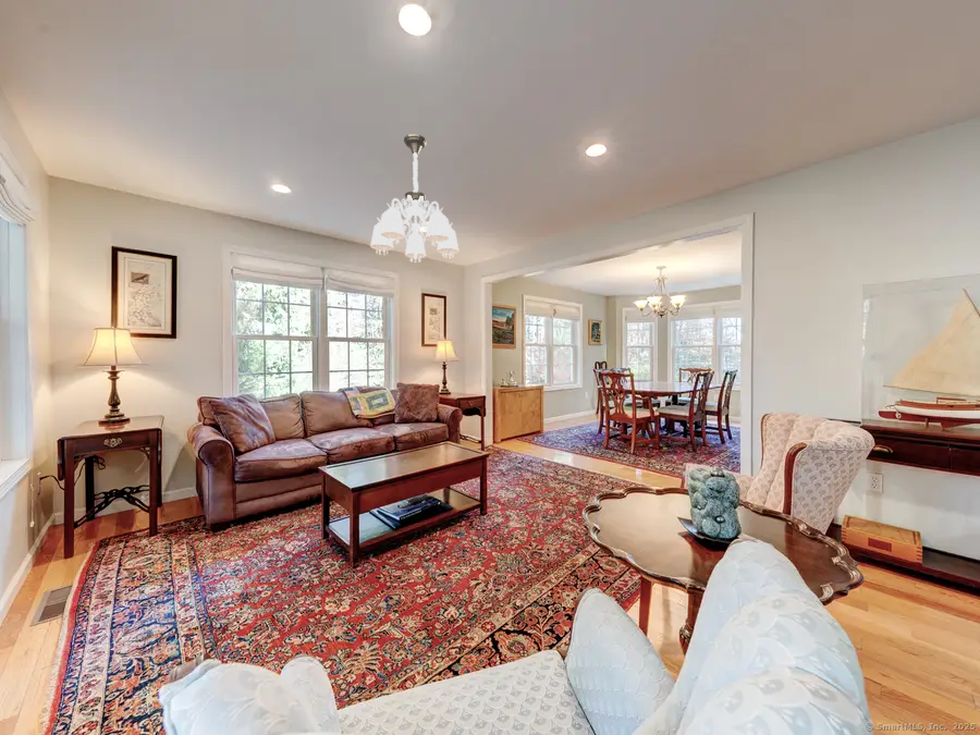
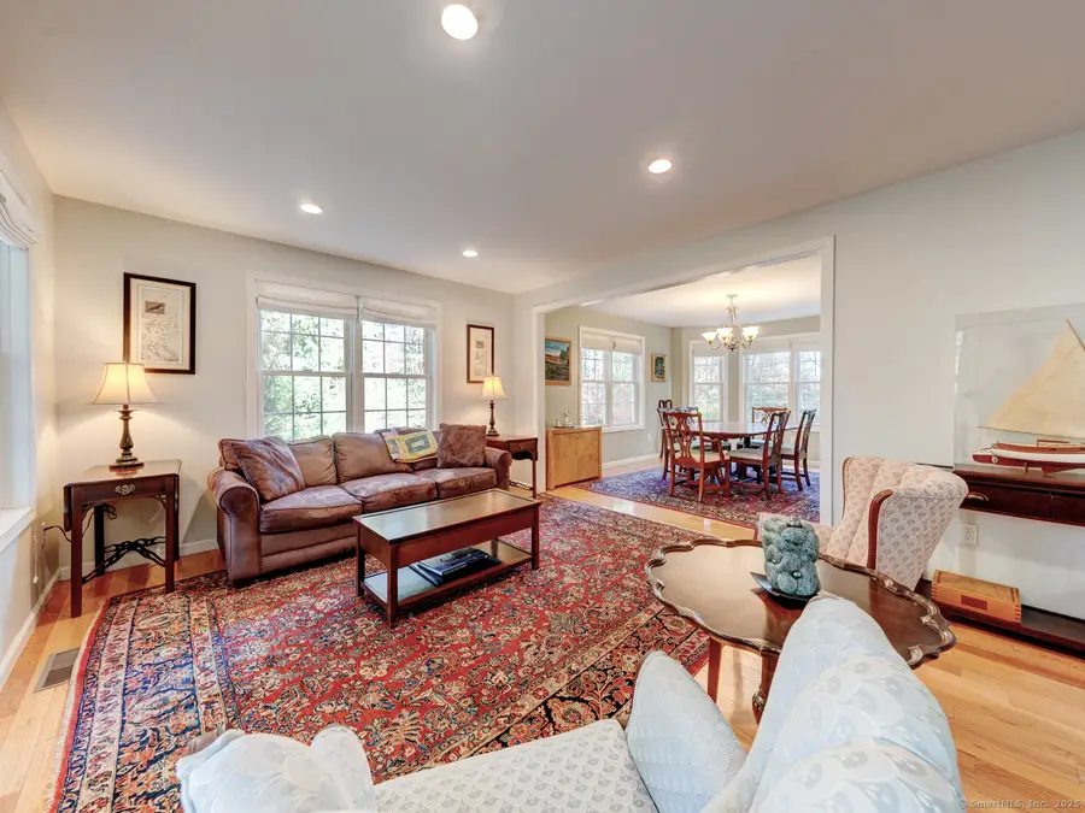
- chandelier [369,133,460,264]
